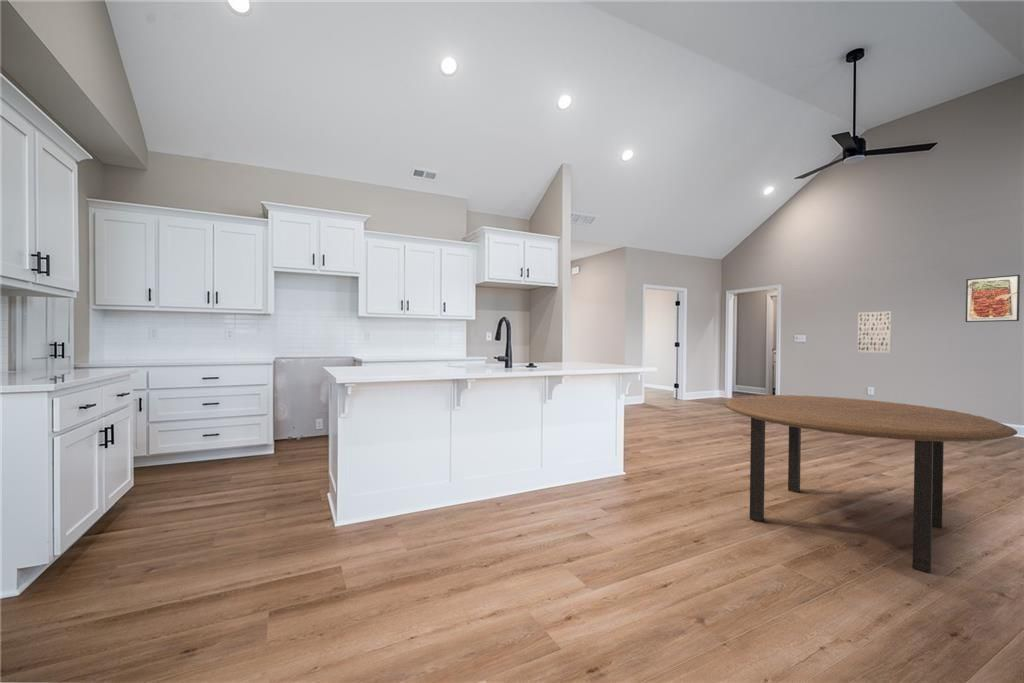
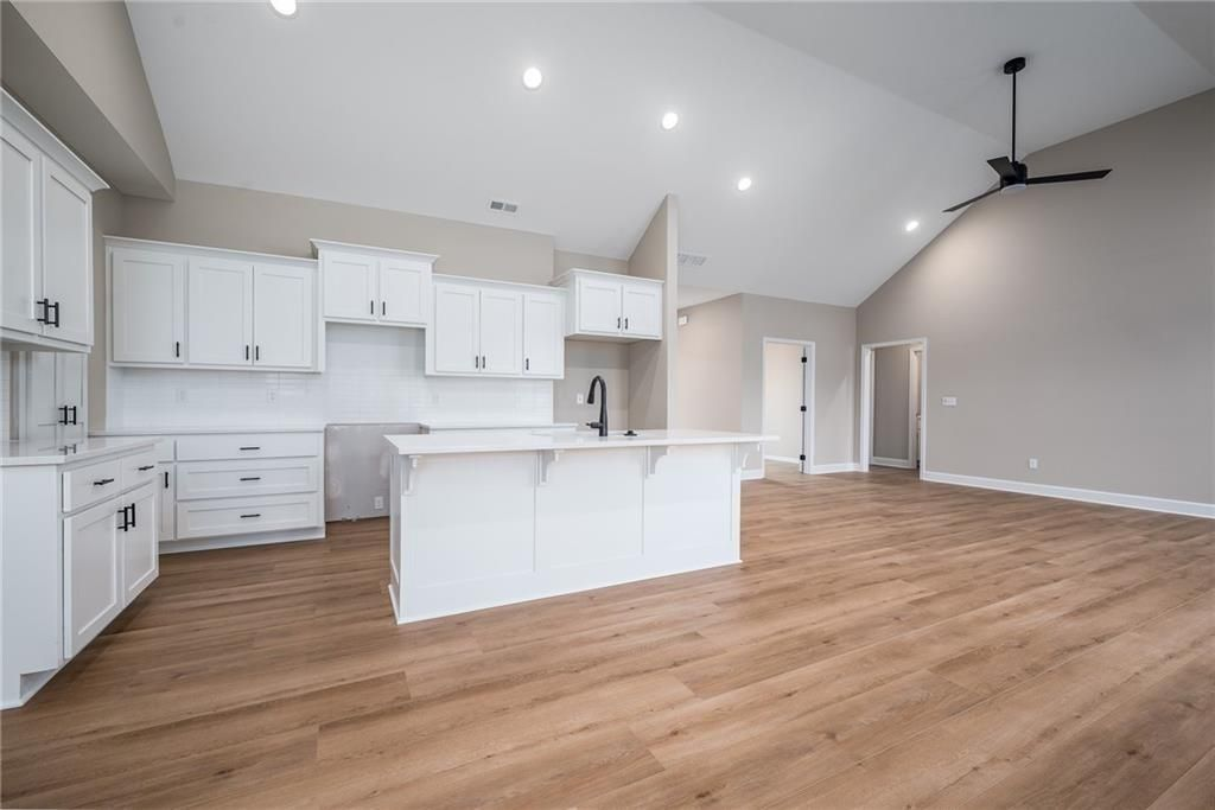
- dining table [723,394,1018,574]
- wall art [857,310,893,354]
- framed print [965,274,1021,323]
